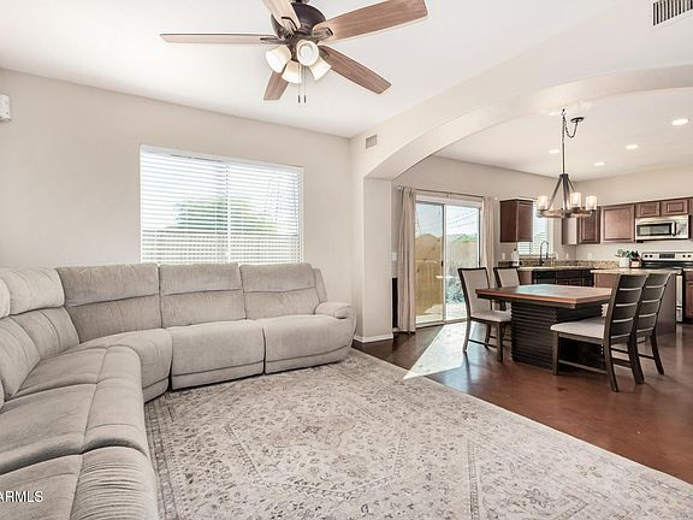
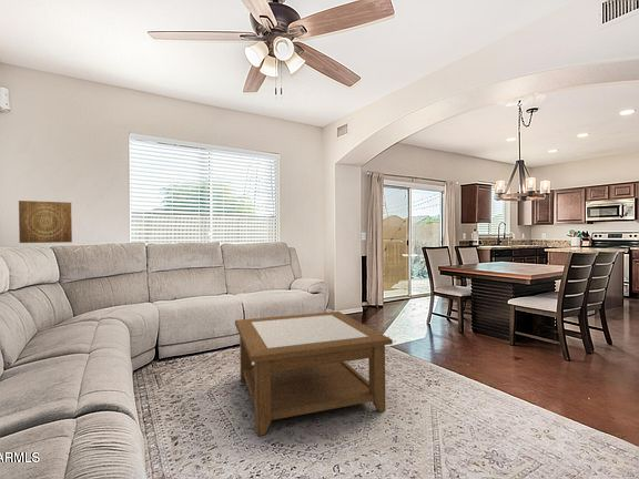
+ wall art [18,200,73,244]
+ coffee table [234,310,394,437]
